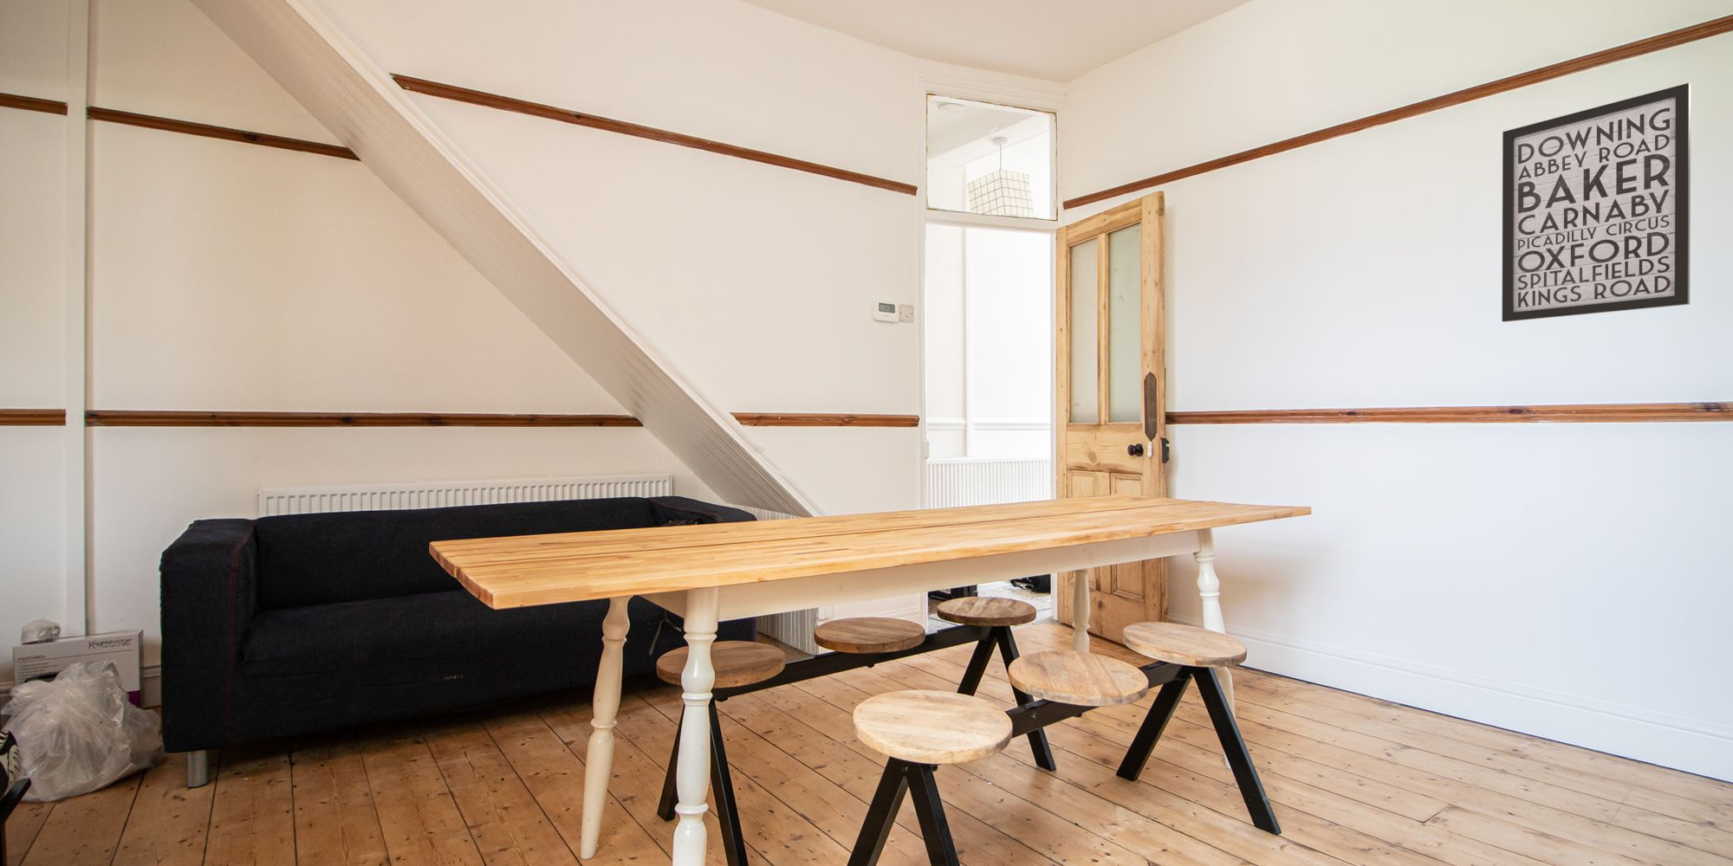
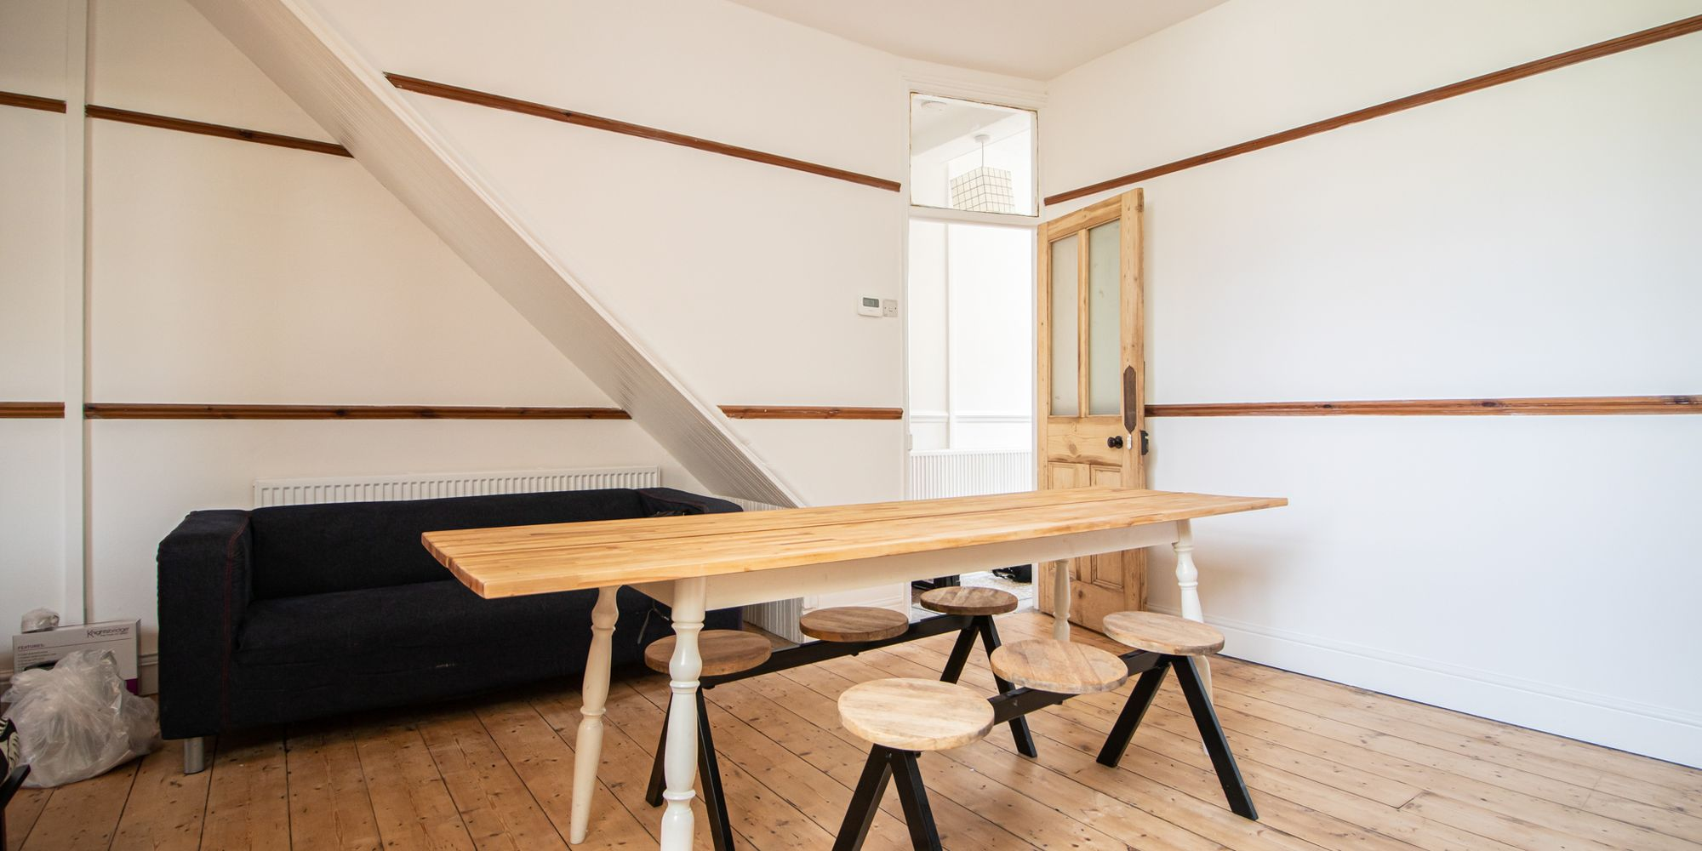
- wall art [1501,82,1691,323]
